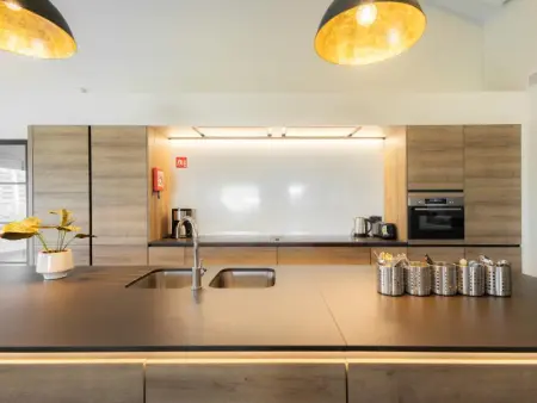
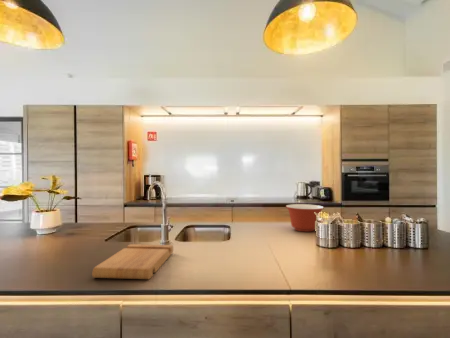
+ cutting board [91,243,174,280]
+ mixing bowl [285,203,325,233]
